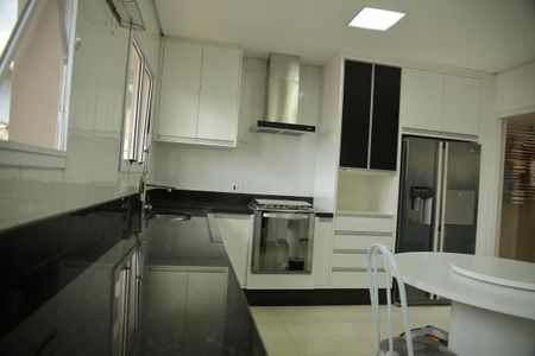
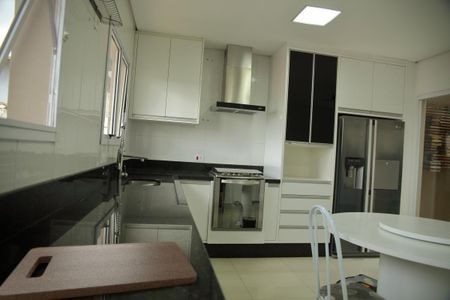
+ cutting board [0,241,198,300]
